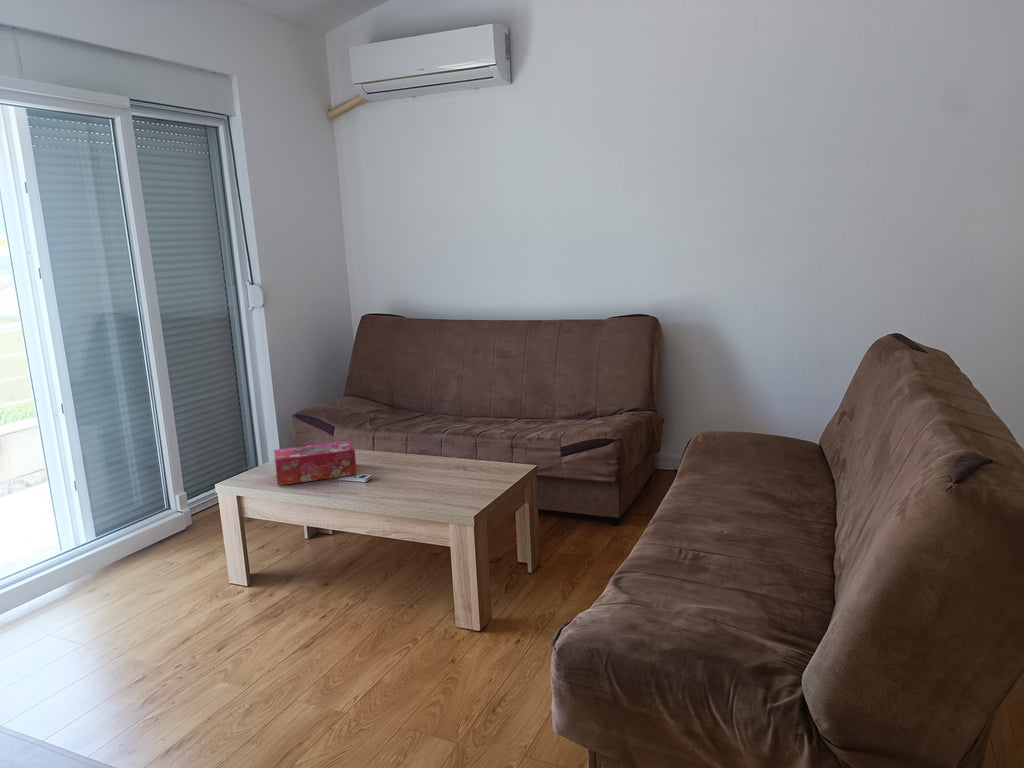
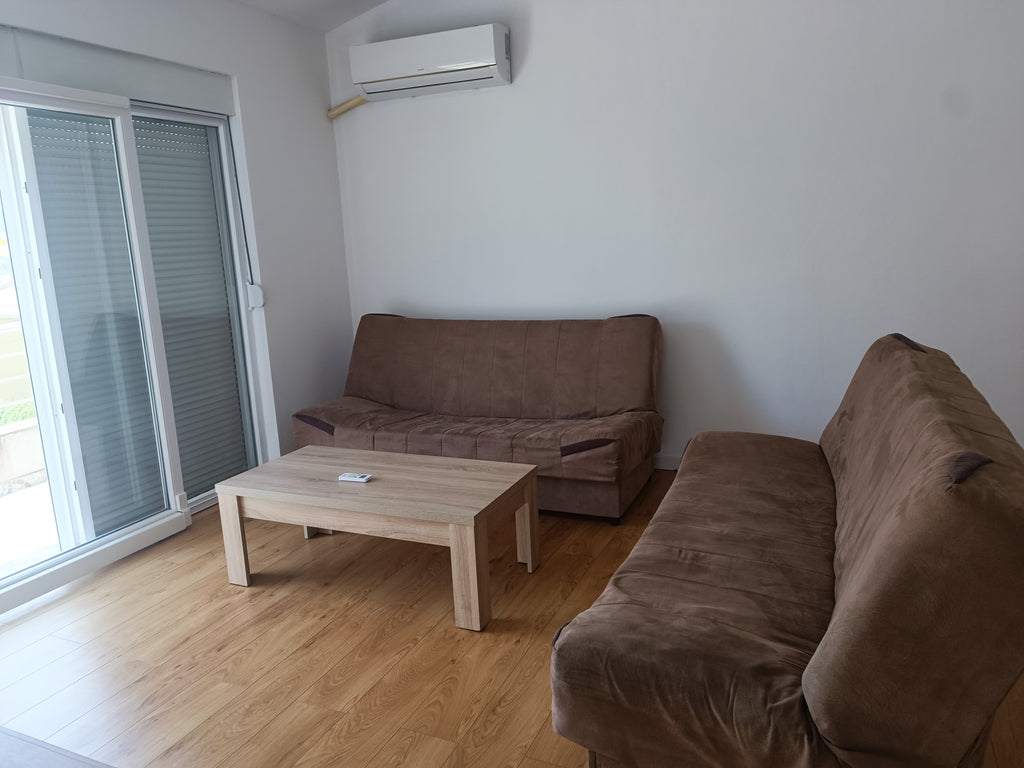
- tissue box [273,440,358,486]
